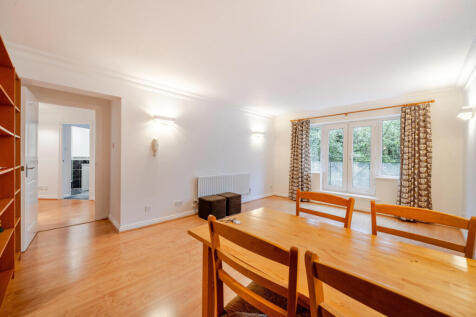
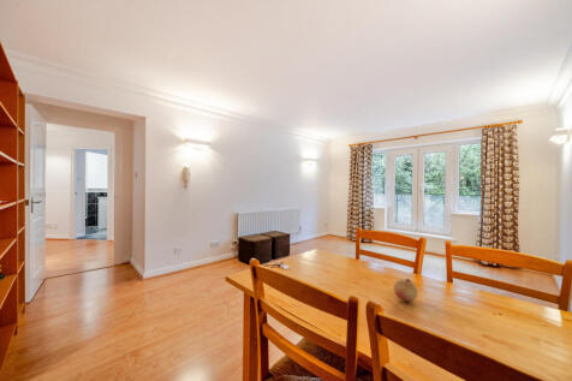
+ fruit [393,278,419,303]
